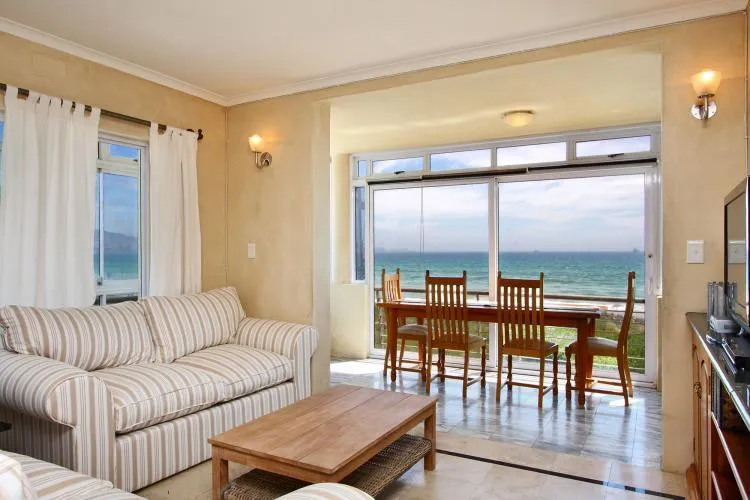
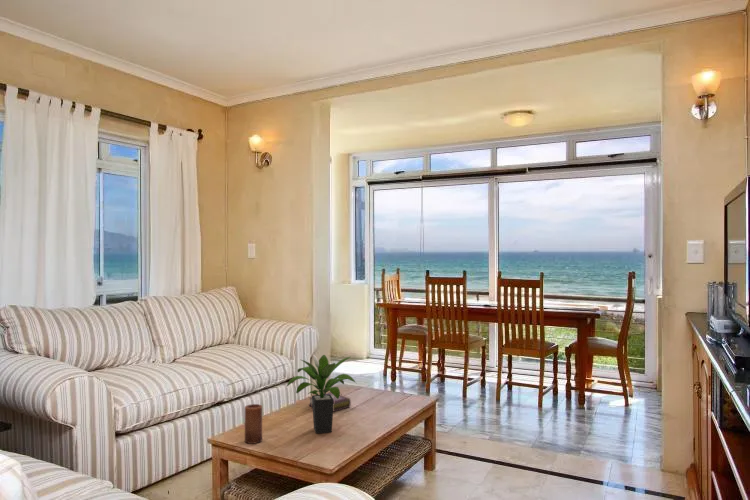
+ book [308,391,352,413]
+ potted plant [286,354,356,435]
+ candle [244,403,263,445]
